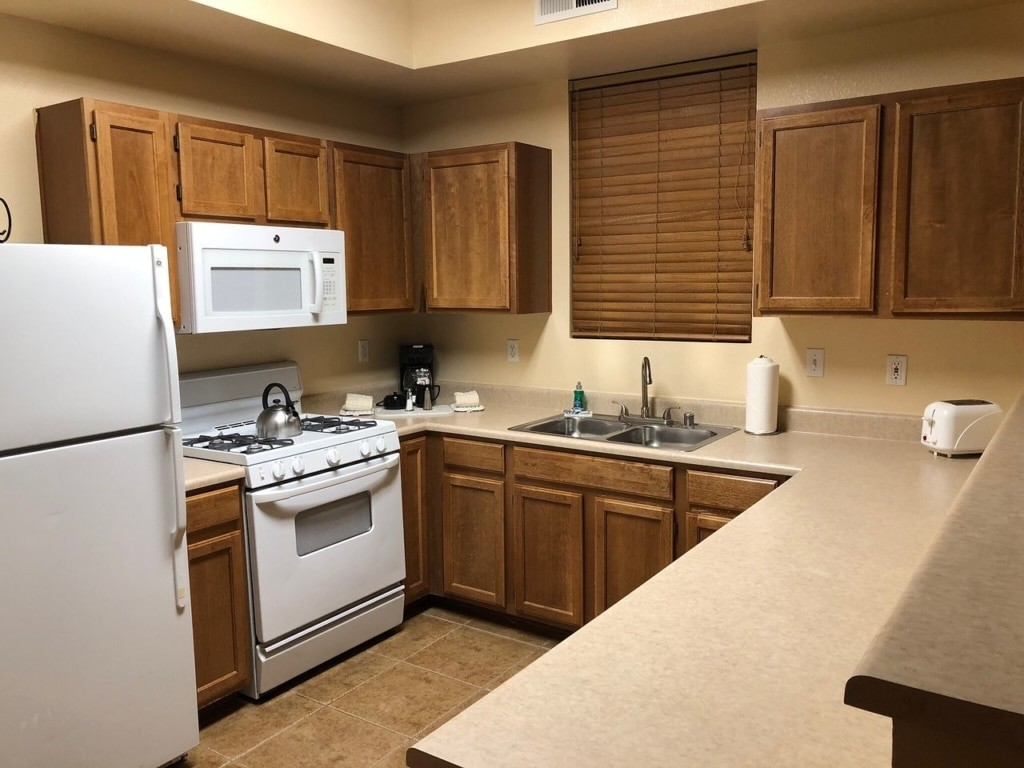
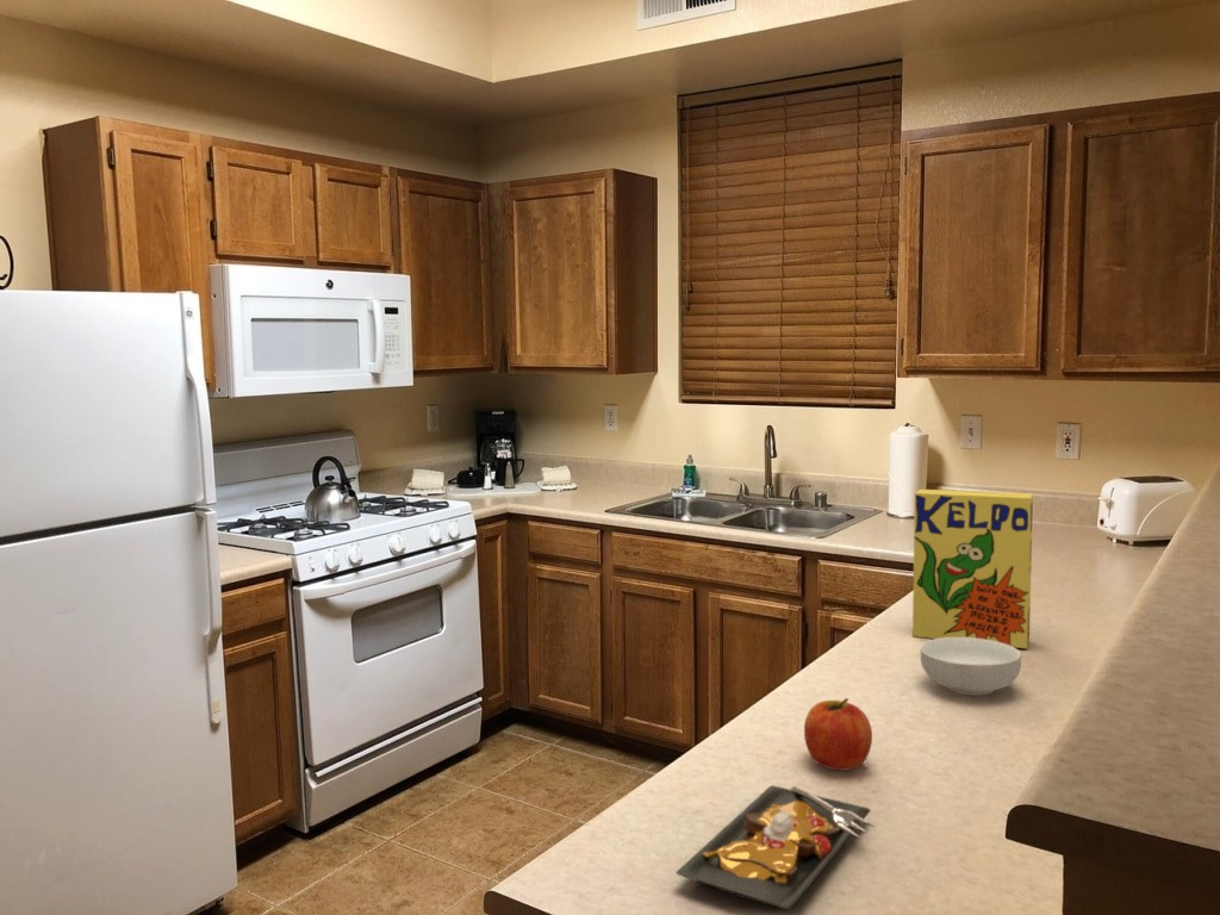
+ cereal bowl [920,637,1022,697]
+ fruit [803,697,873,772]
+ plate [674,784,877,911]
+ cereal box [911,488,1034,649]
